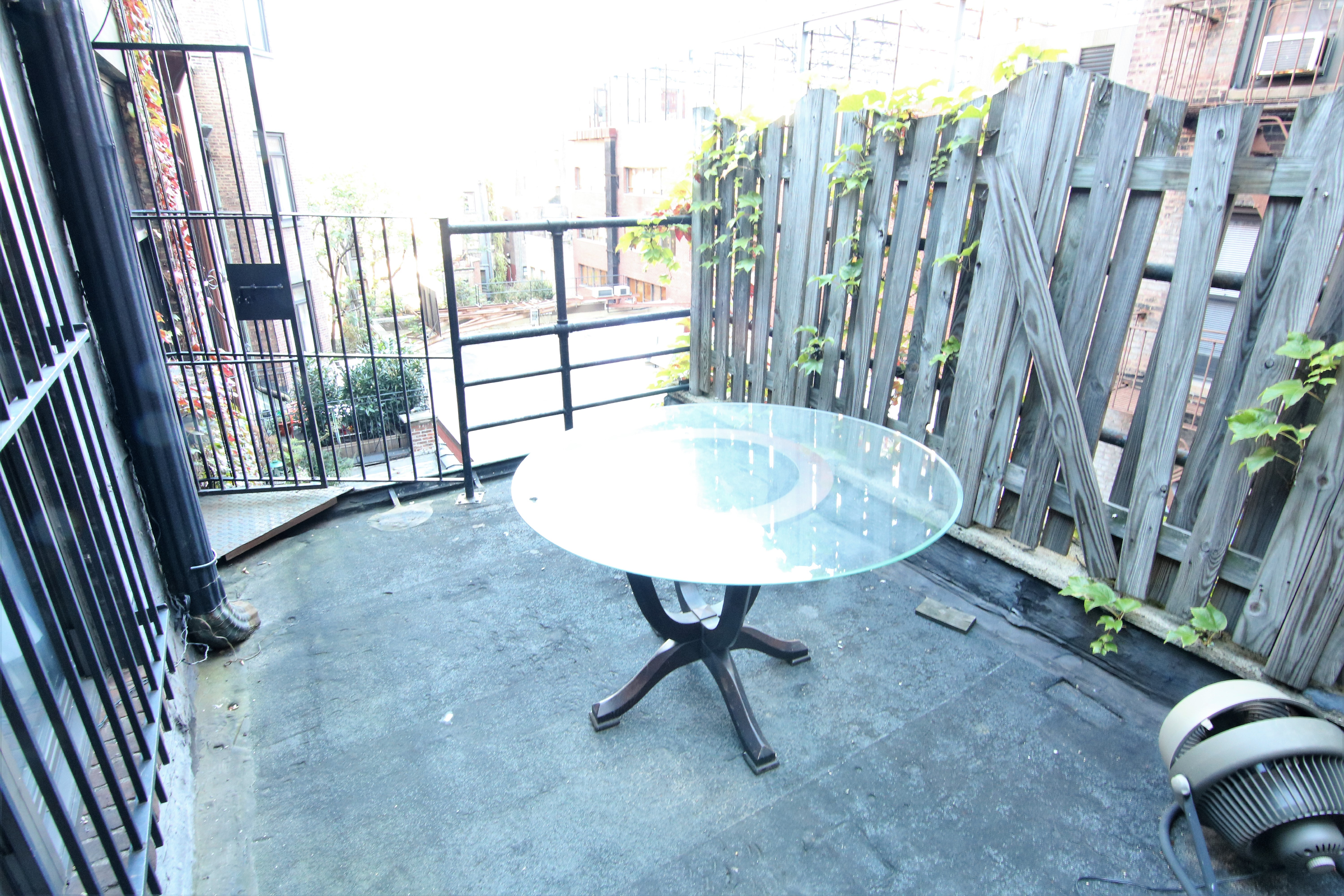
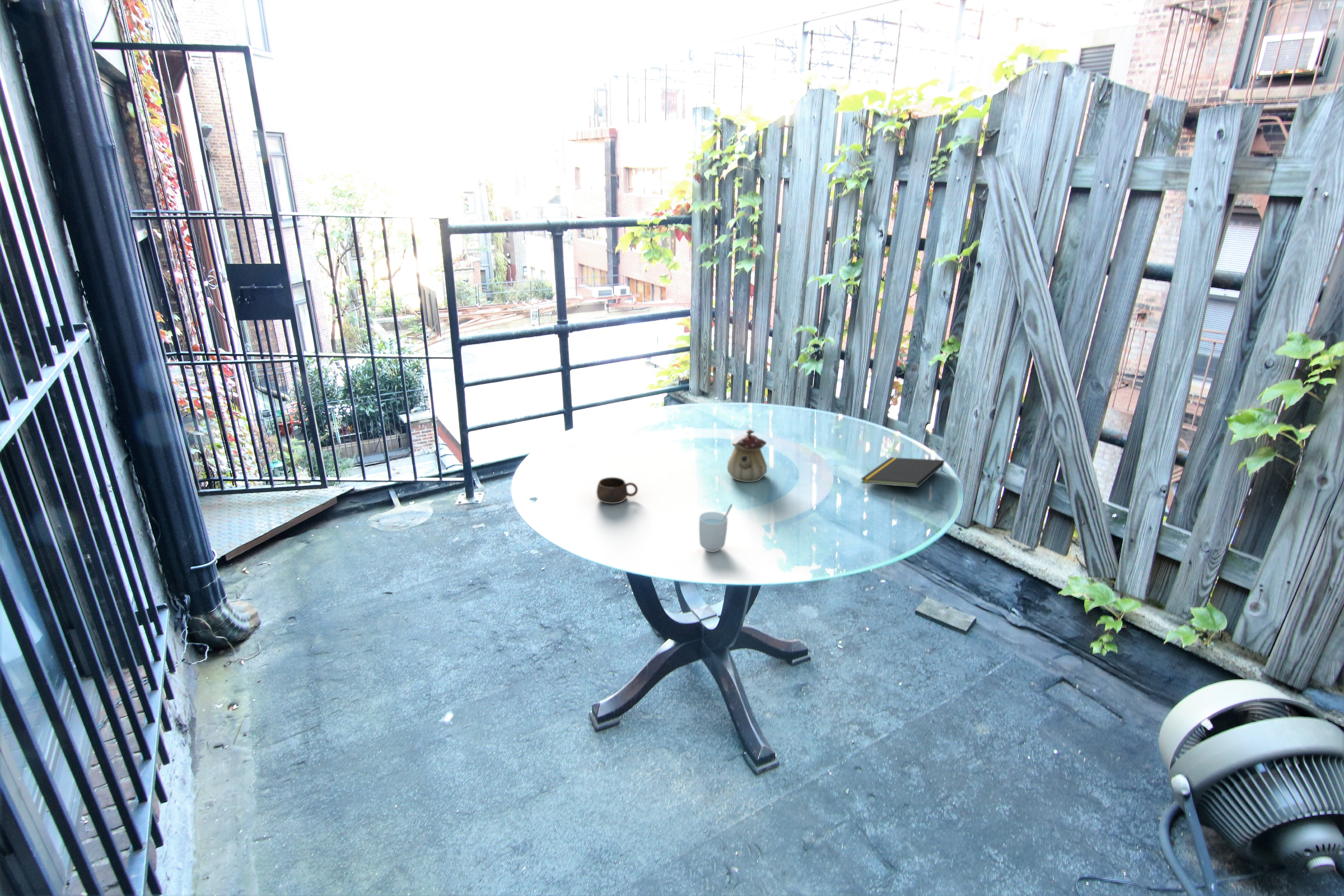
+ notepad [860,457,945,488]
+ teapot [726,429,767,482]
+ cup [699,504,733,552]
+ cup [596,477,638,504]
